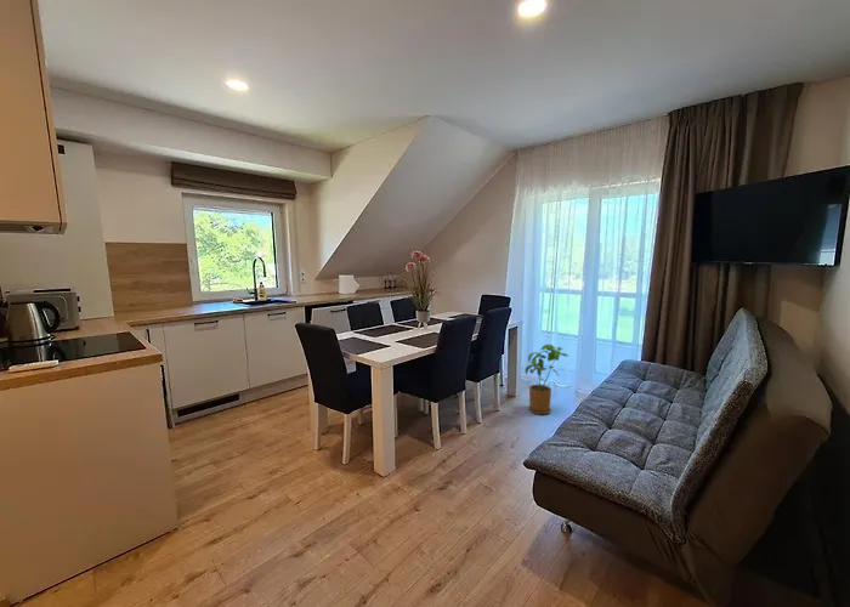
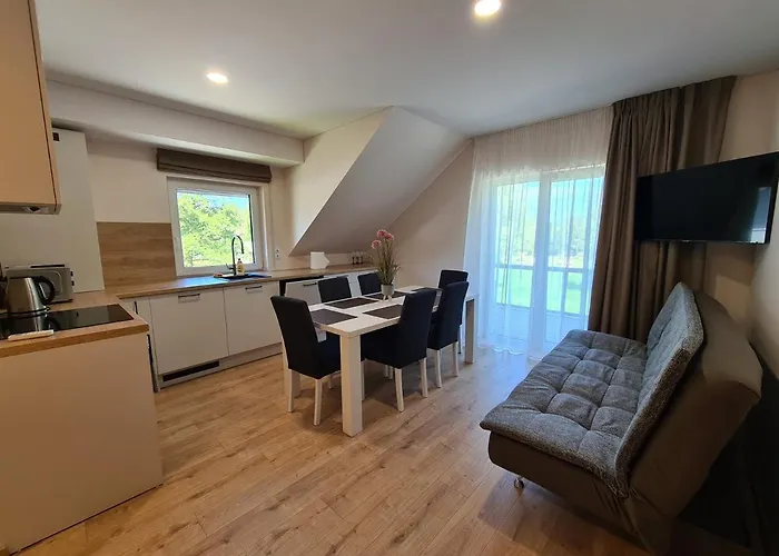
- house plant [525,344,568,415]
